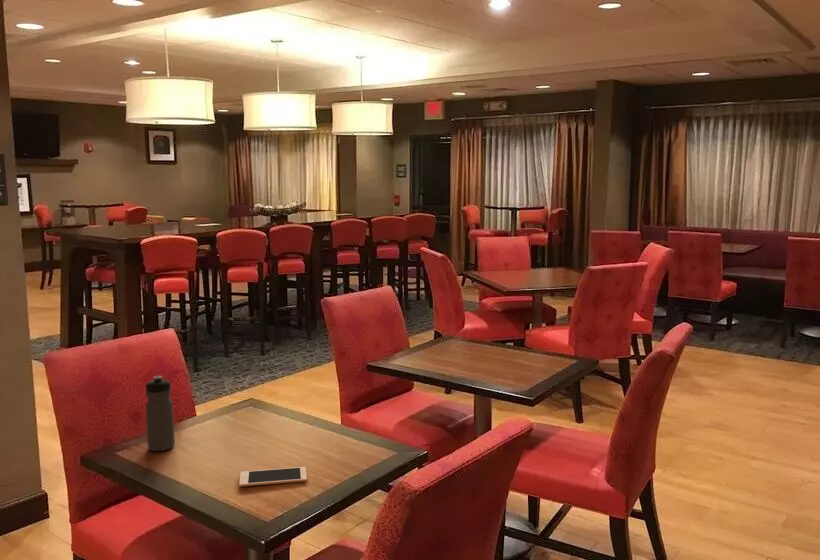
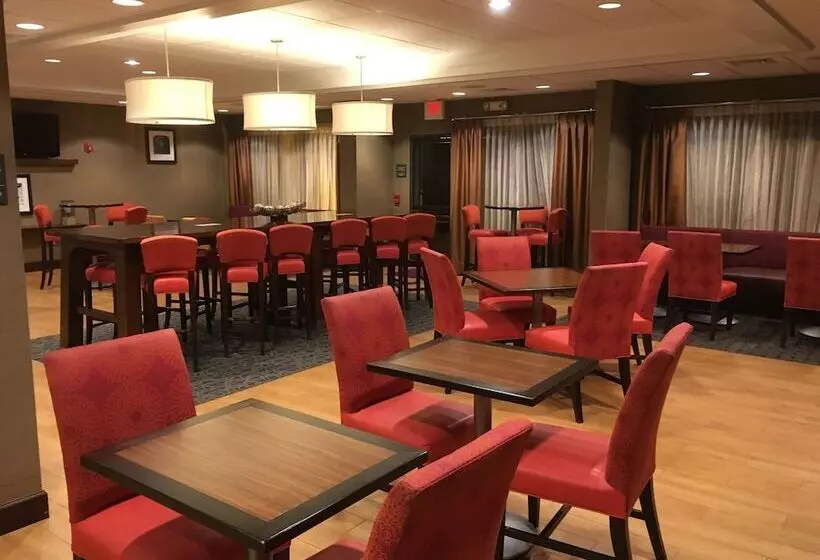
- water bottle [144,375,176,452]
- cell phone [238,466,308,487]
